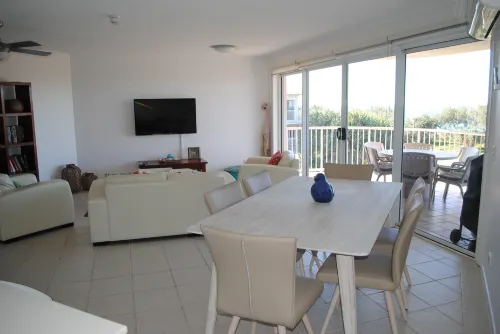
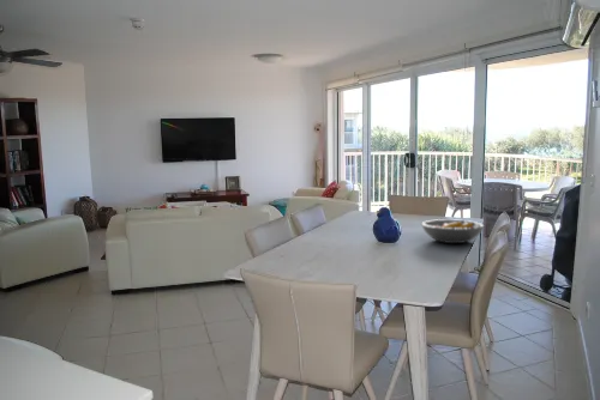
+ fruit bowl [420,218,486,244]
